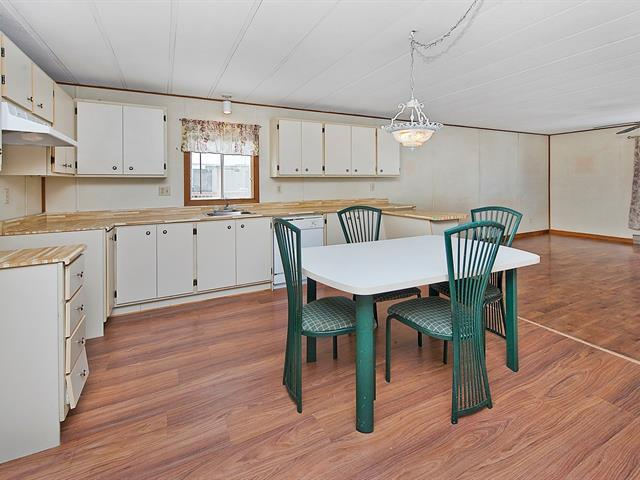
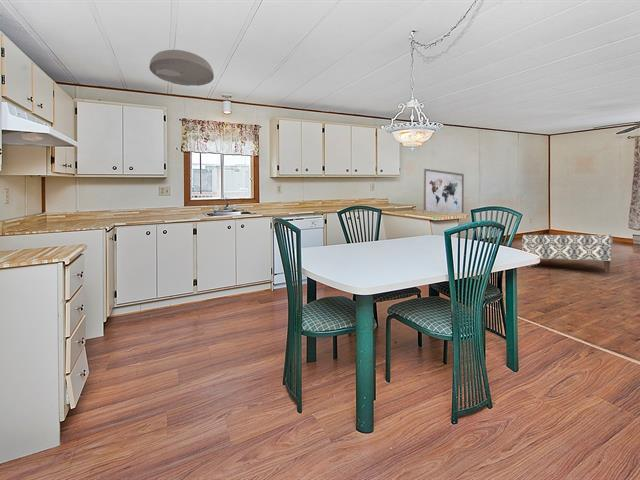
+ wall art [423,168,465,214]
+ ceiling light [148,49,215,87]
+ bench [521,234,614,273]
